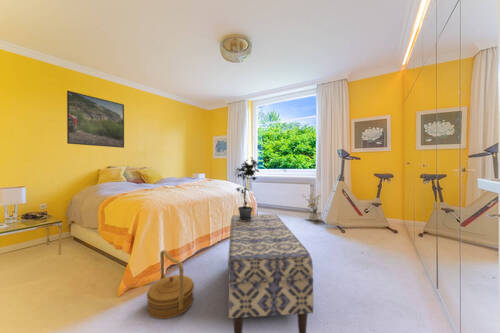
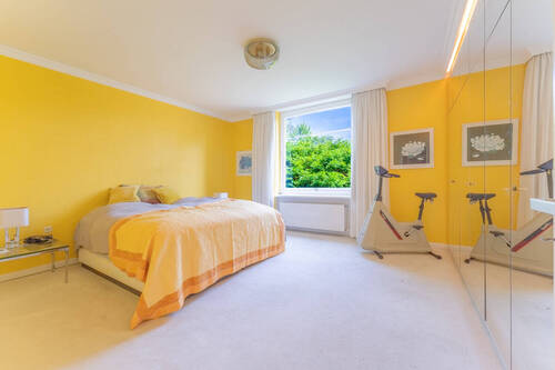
- bench [227,213,314,333]
- basket [146,249,195,320]
- potted plant [300,192,323,221]
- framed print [66,90,125,149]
- potted plant [232,156,260,220]
